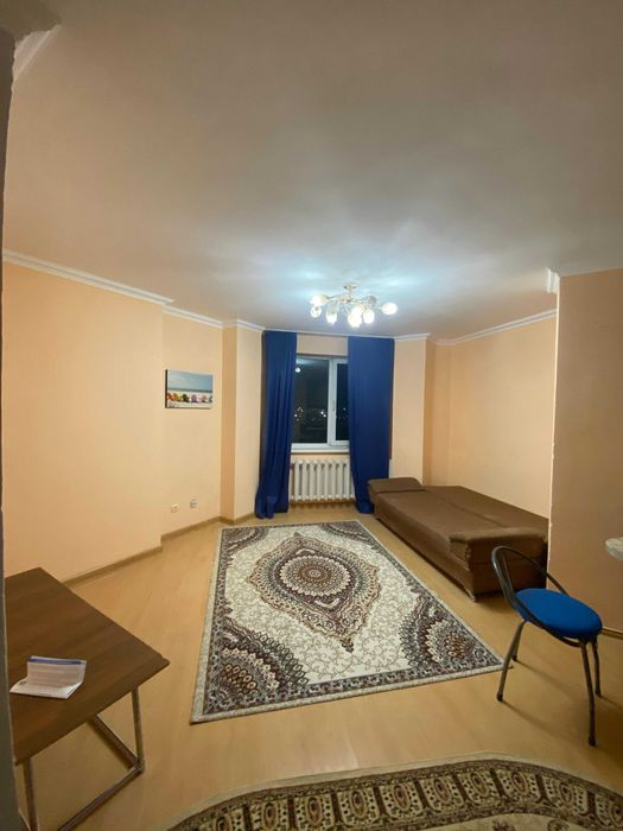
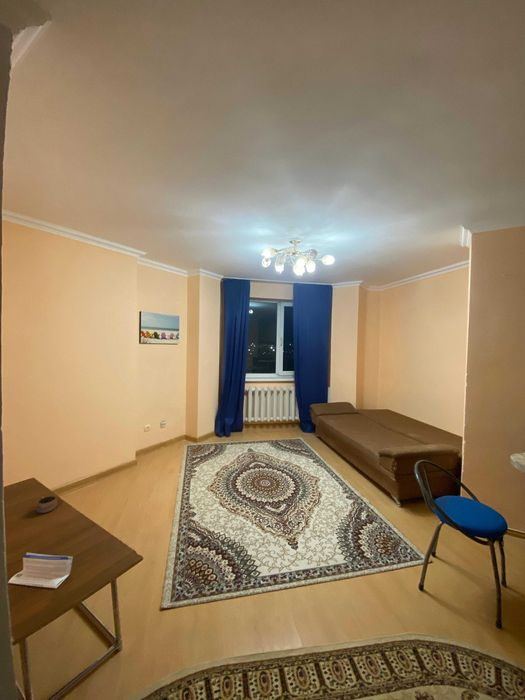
+ cup [36,495,58,514]
